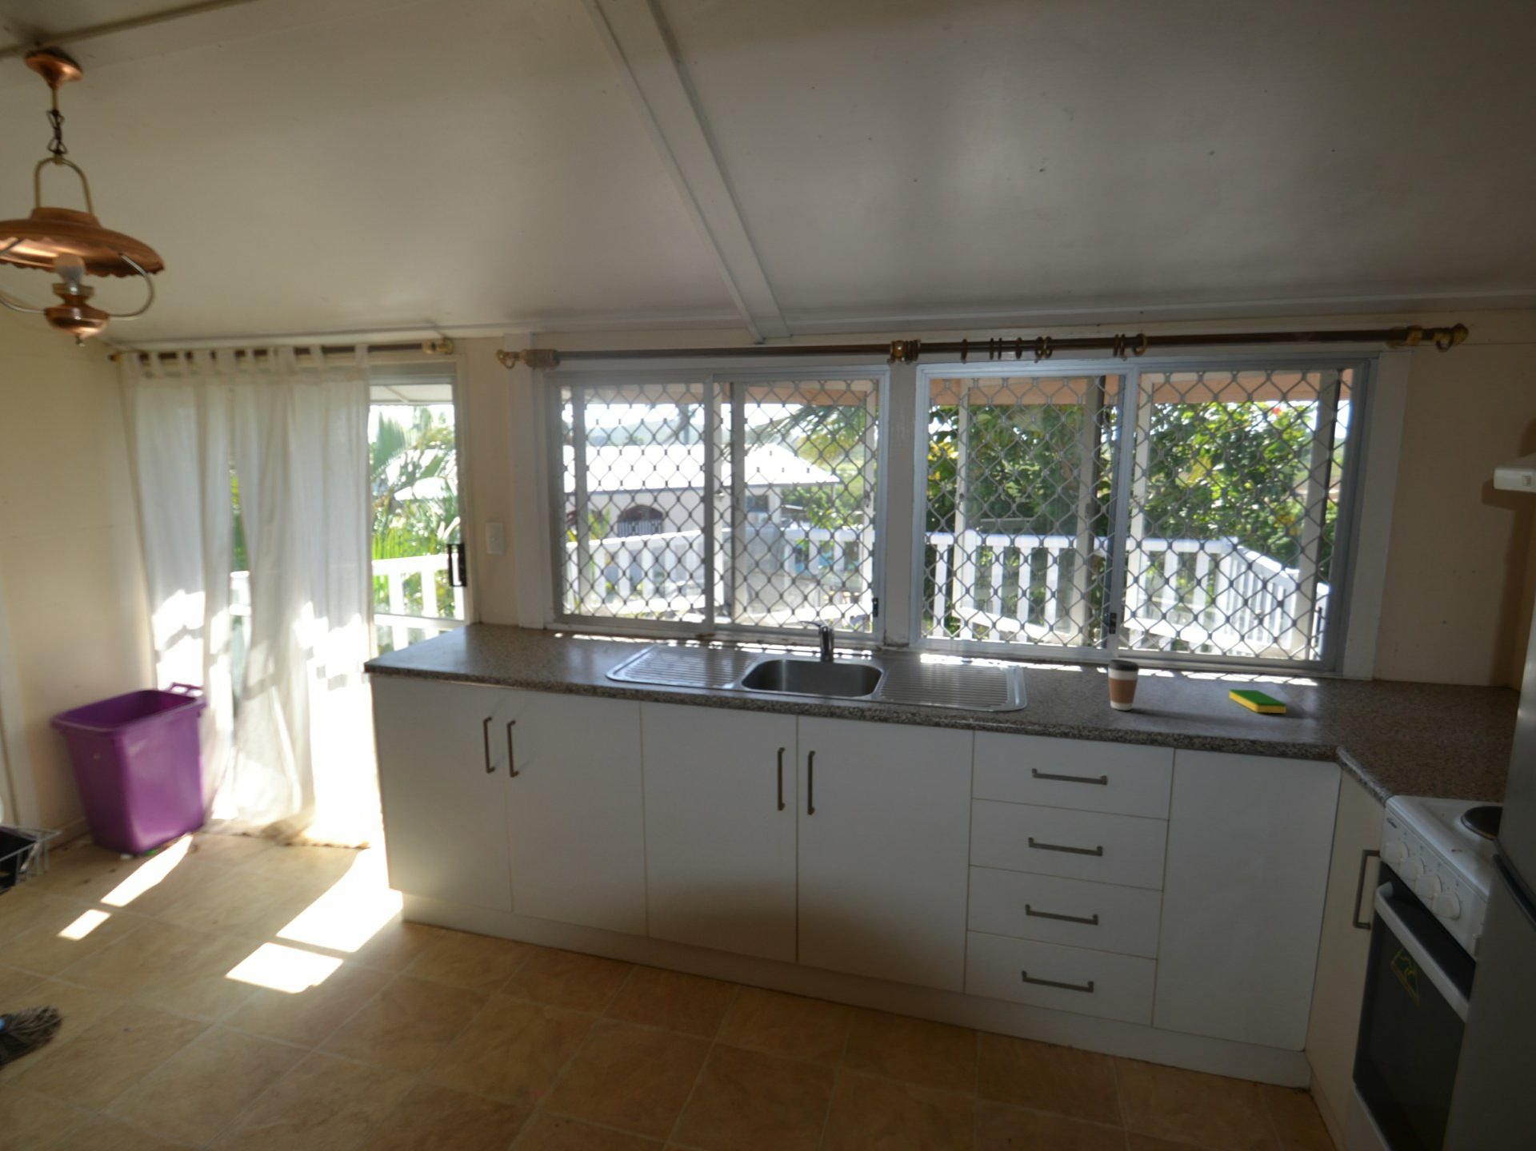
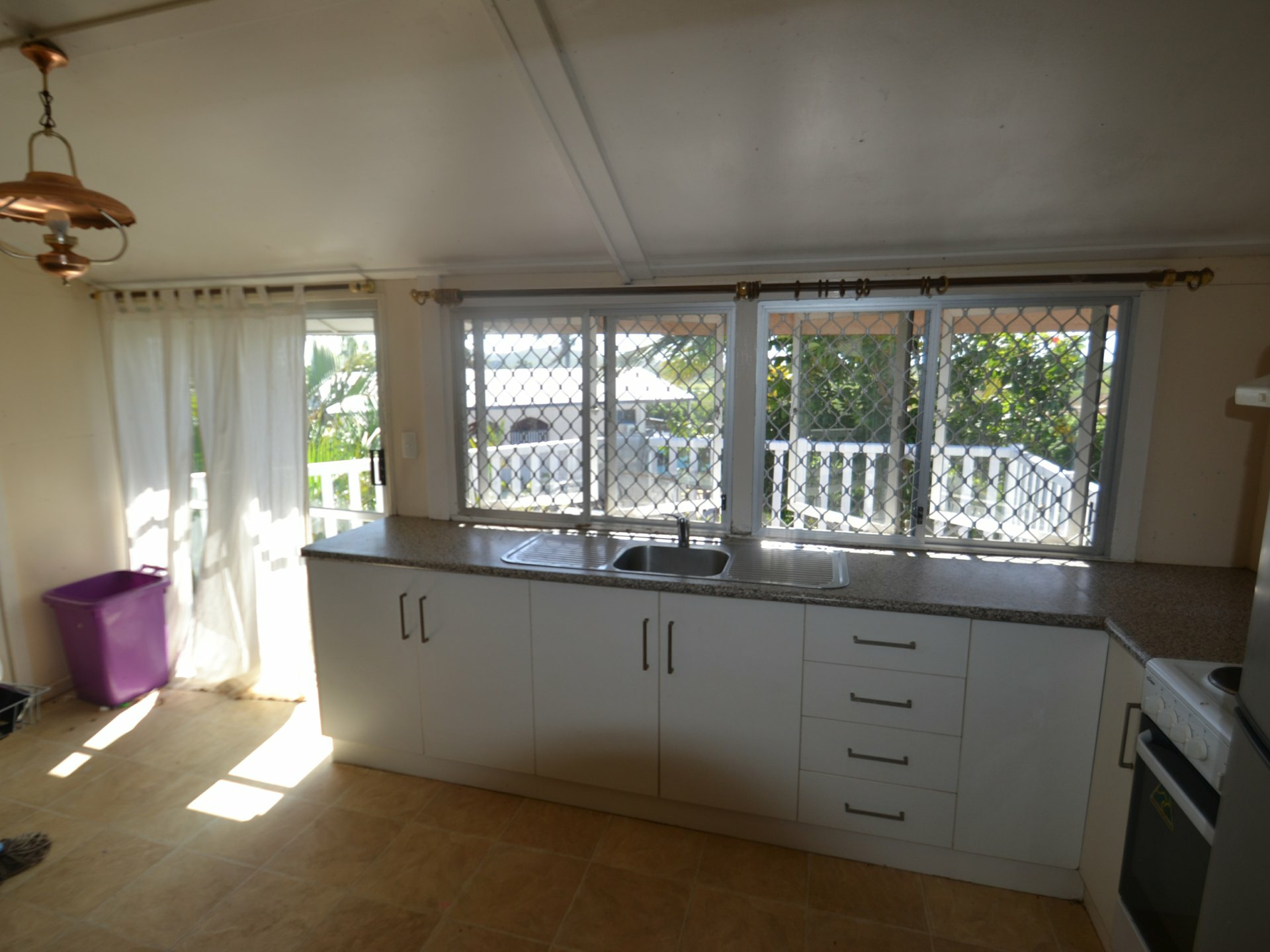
- dish sponge [1228,688,1287,713]
- coffee cup [1107,659,1141,711]
